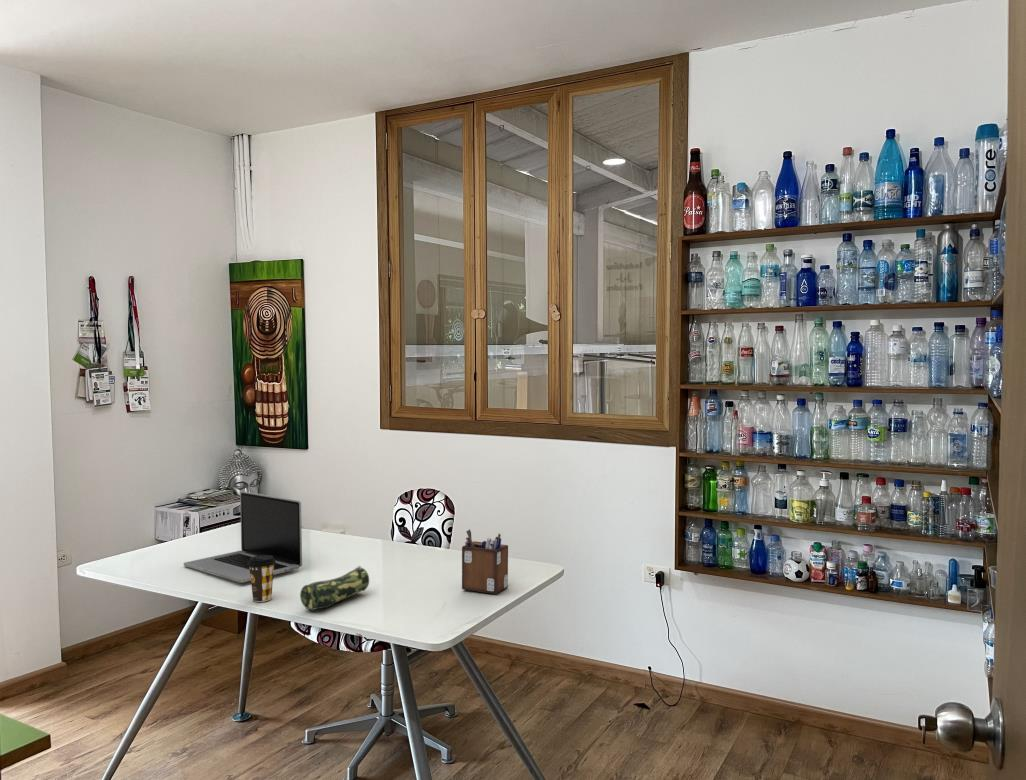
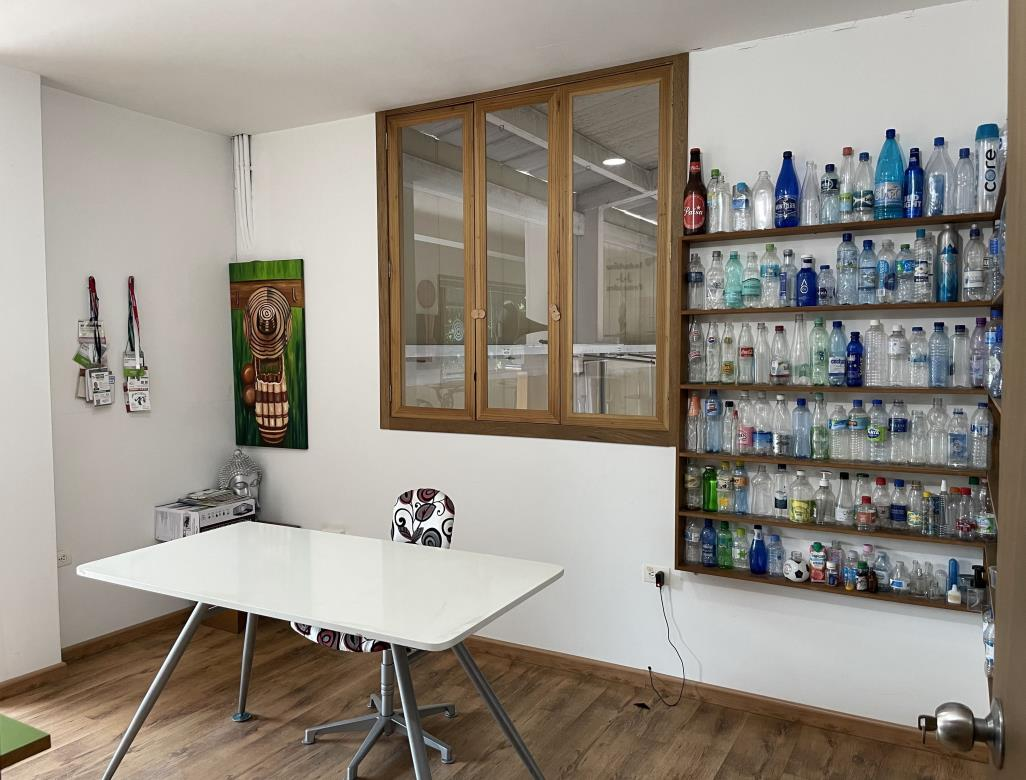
- laptop [183,490,303,584]
- coffee cup [247,555,276,603]
- pencil case [299,565,370,611]
- desk organizer [461,528,509,595]
